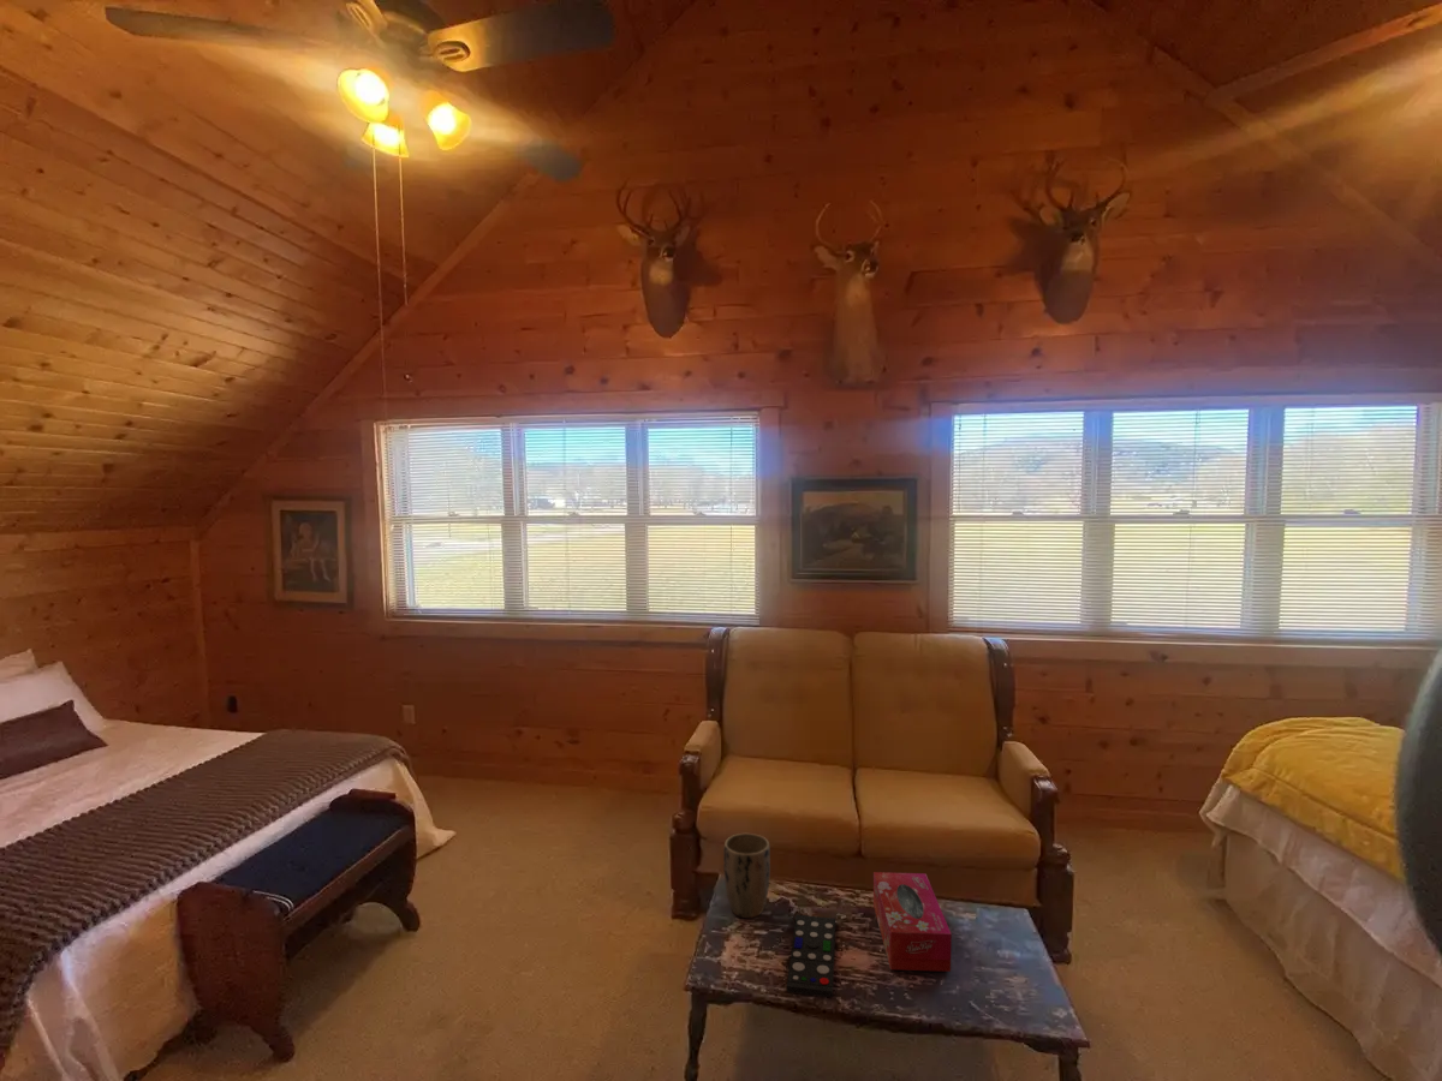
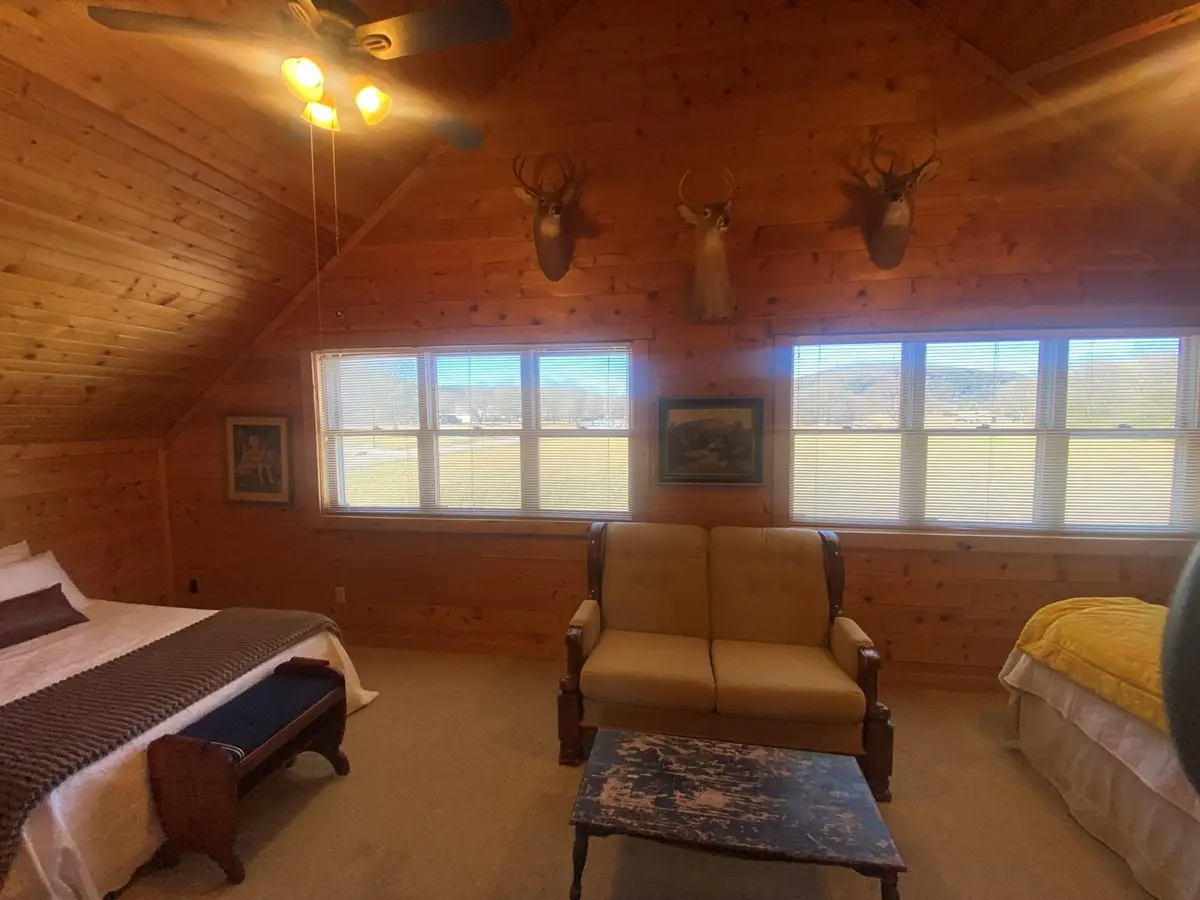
- tissue box [872,871,953,973]
- remote control [786,914,836,998]
- plant pot [722,832,771,919]
